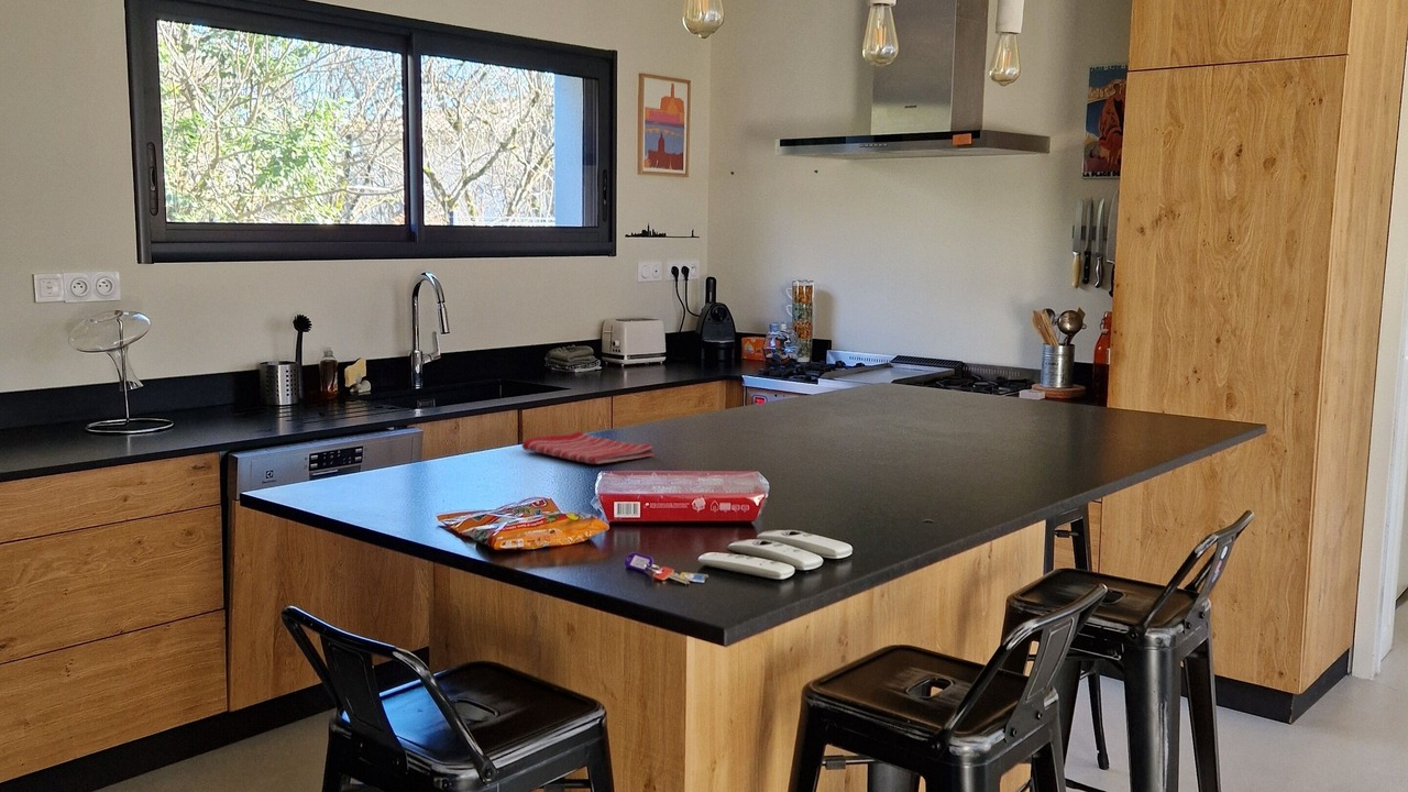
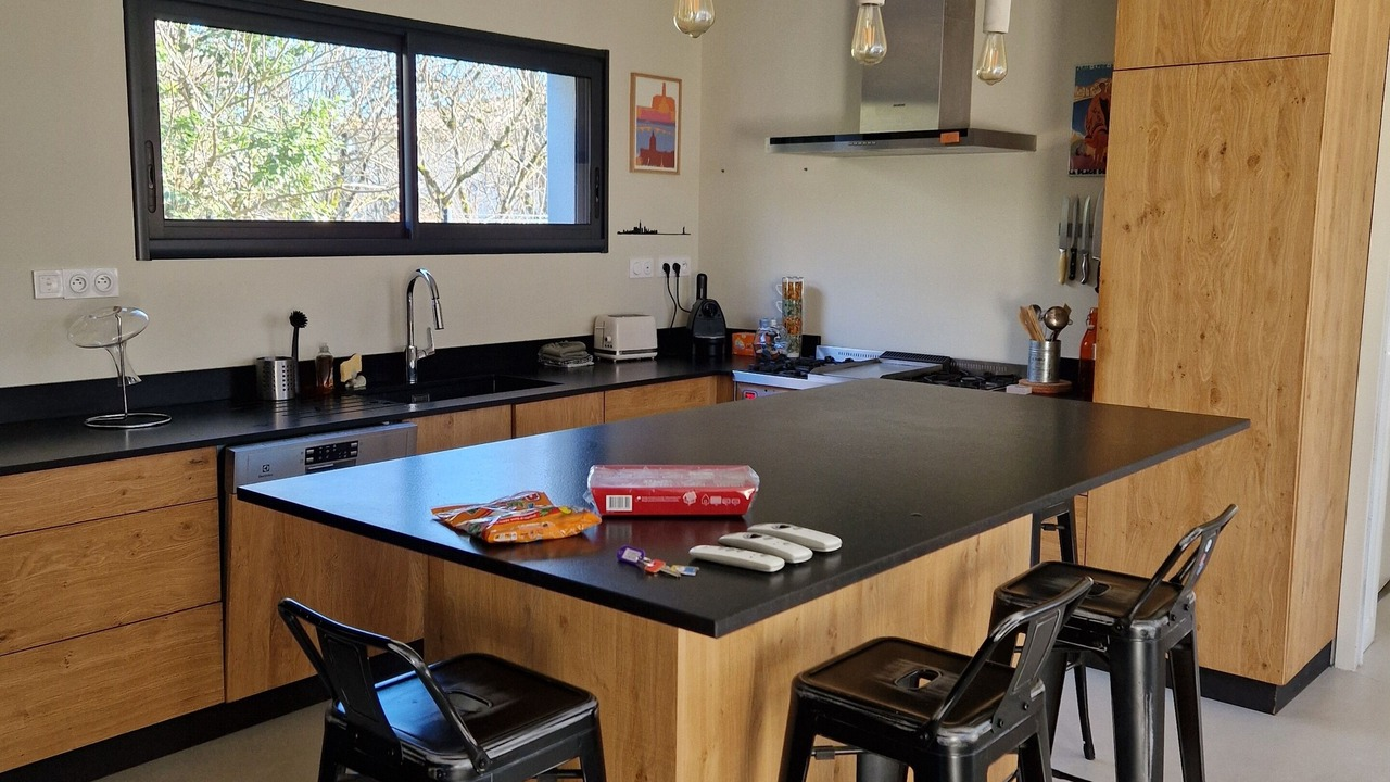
- dish towel [520,430,656,465]
